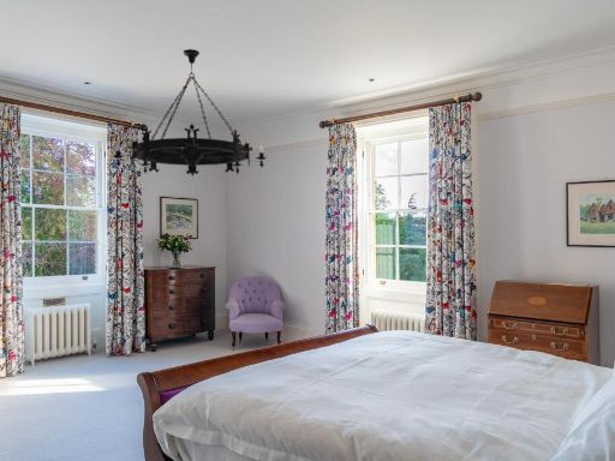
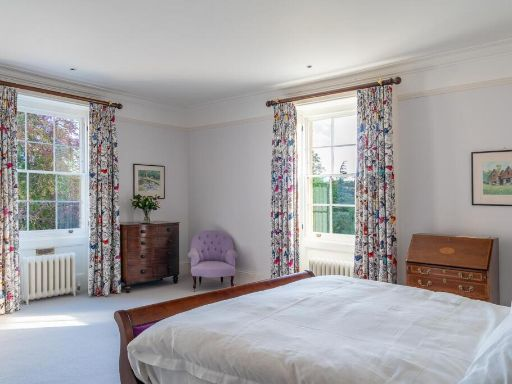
- chandelier [112,48,268,178]
